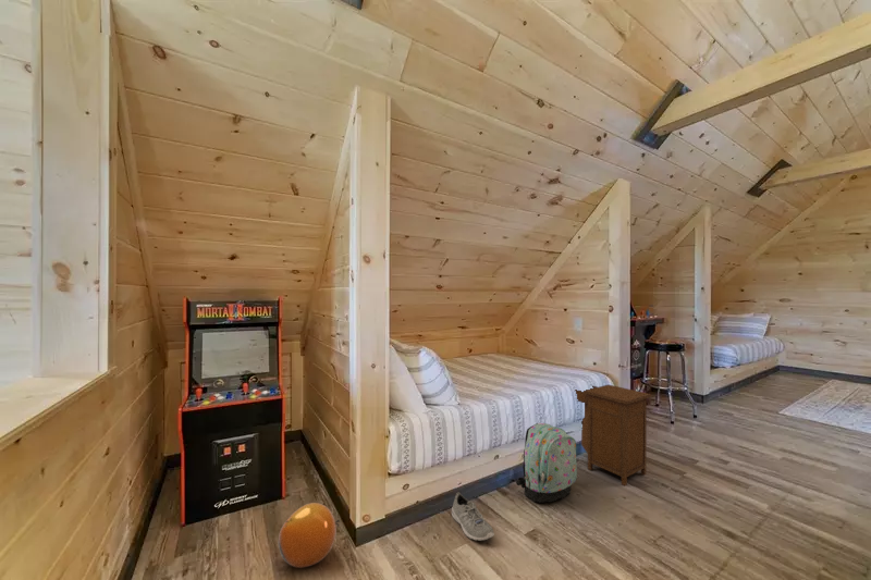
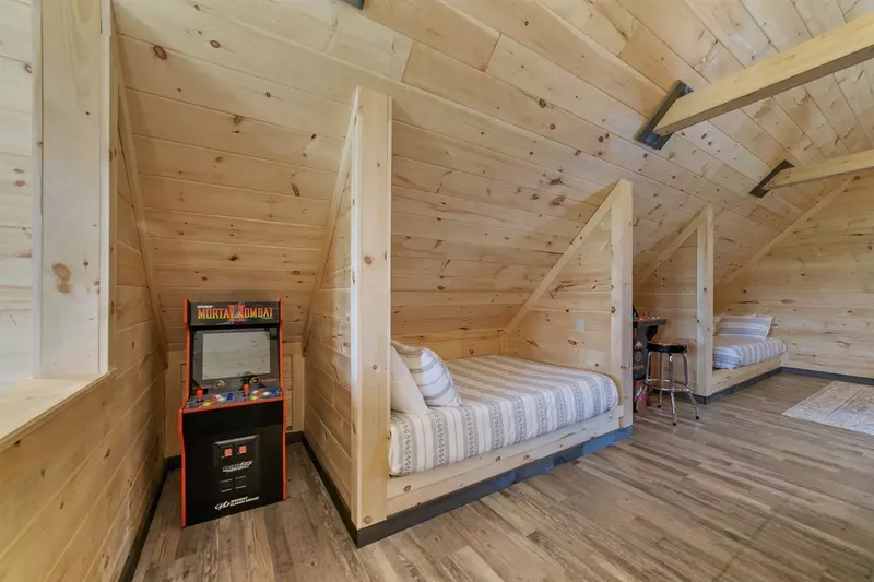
- nightstand [574,384,652,486]
- backpack [515,422,578,504]
- sneaker [451,492,495,542]
- ball [278,502,341,569]
